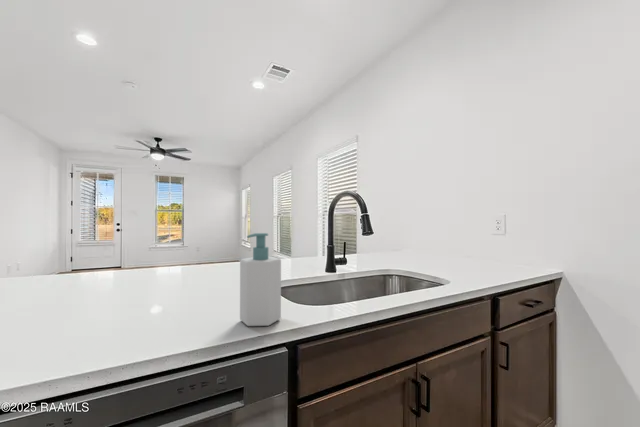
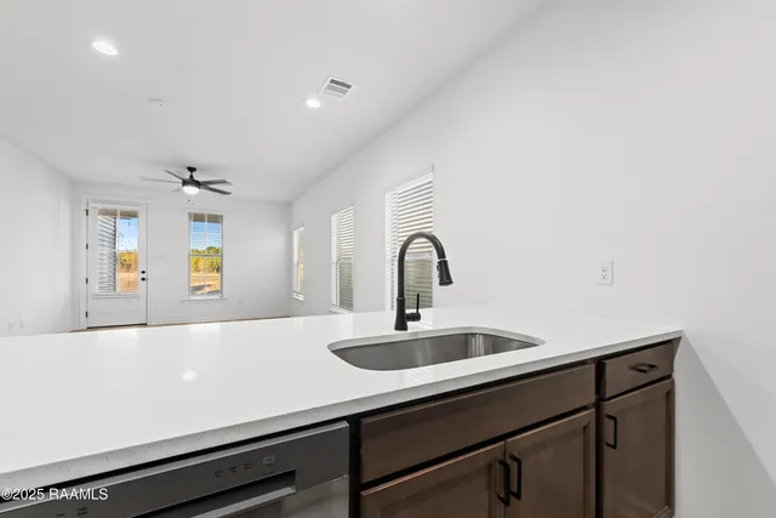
- soap bottle [239,232,282,327]
